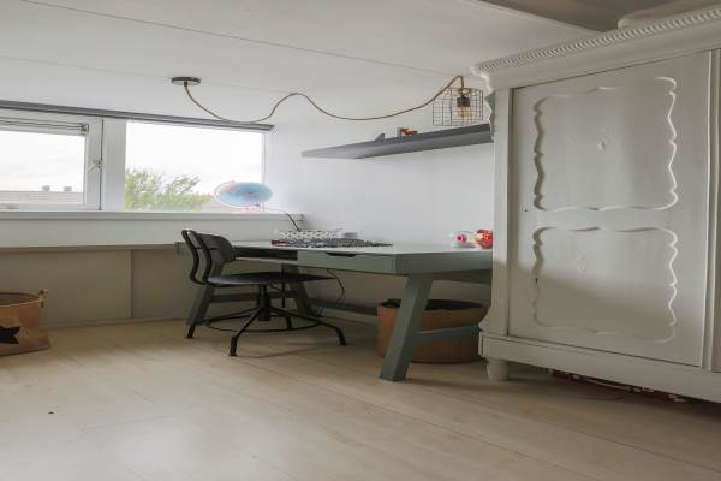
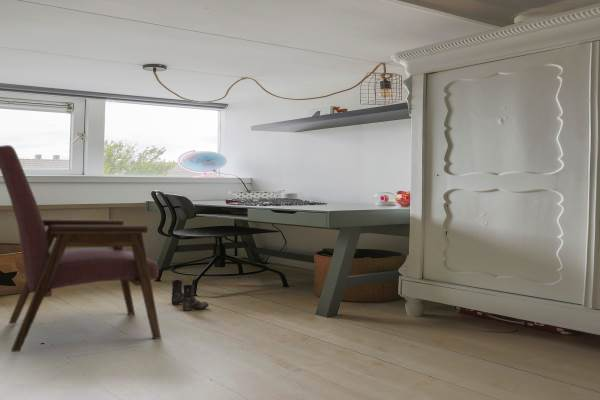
+ armchair [0,144,162,353]
+ boots [170,279,210,311]
